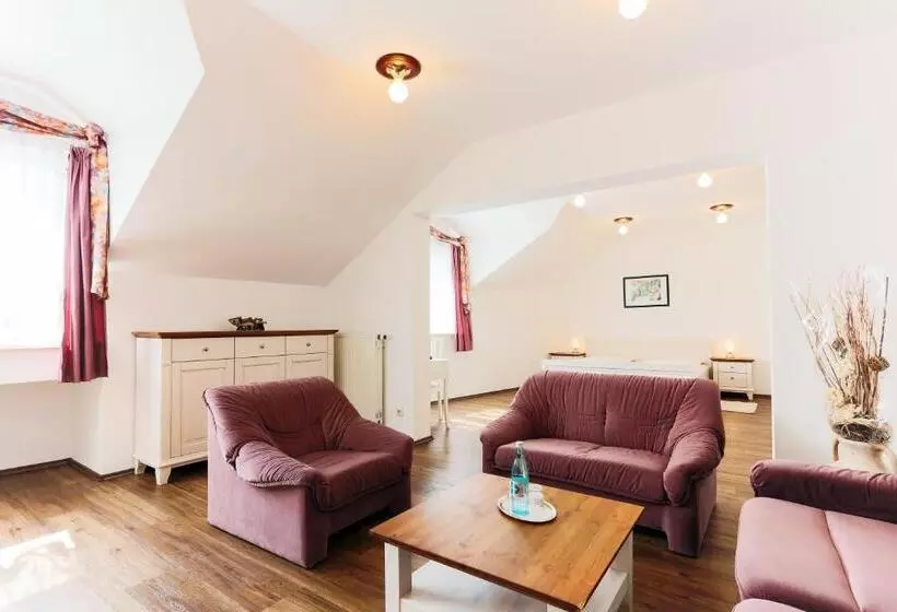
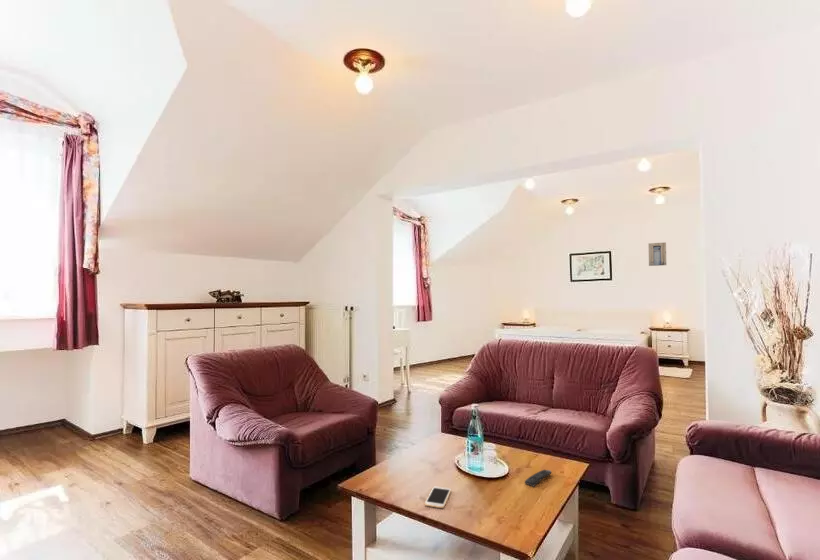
+ wall art [647,241,667,267]
+ smartphone [424,485,452,509]
+ remote control [524,469,553,487]
